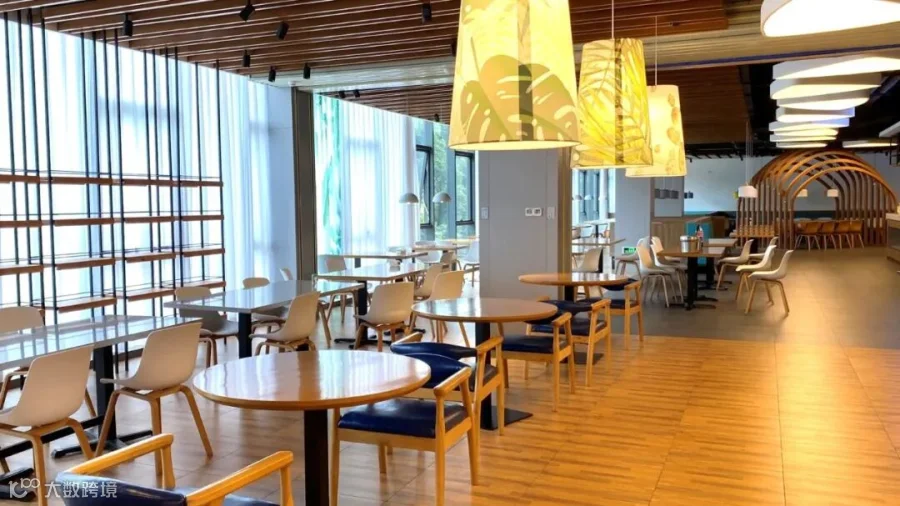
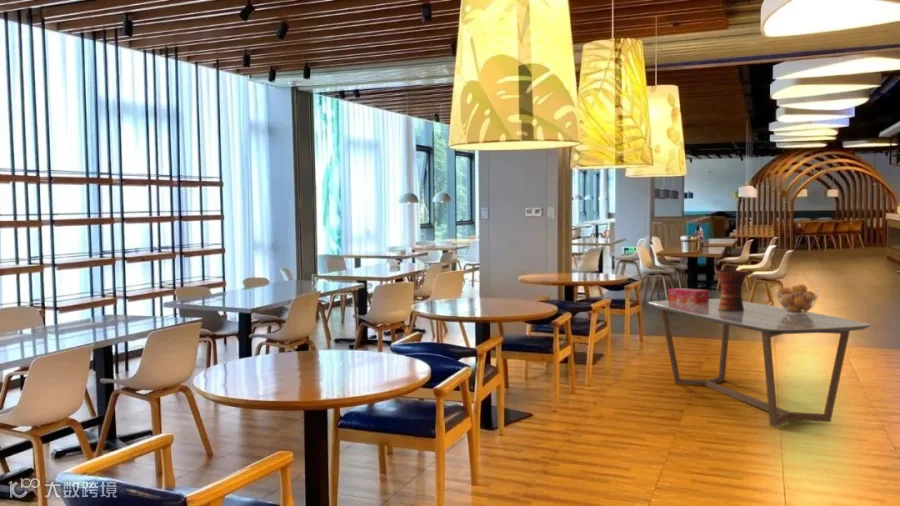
+ fruit basket [775,283,820,314]
+ vase [714,269,750,311]
+ dining table [647,298,872,427]
+ tissue box [668,287,710,304]
